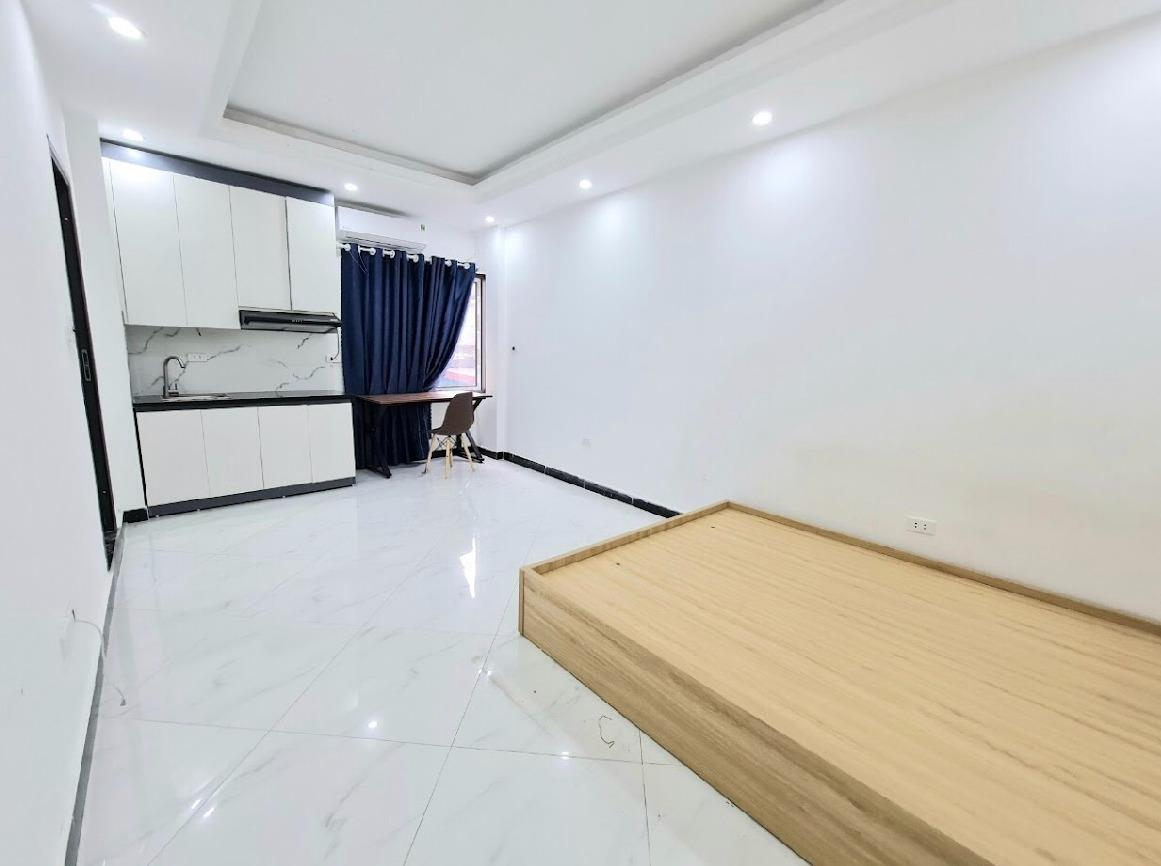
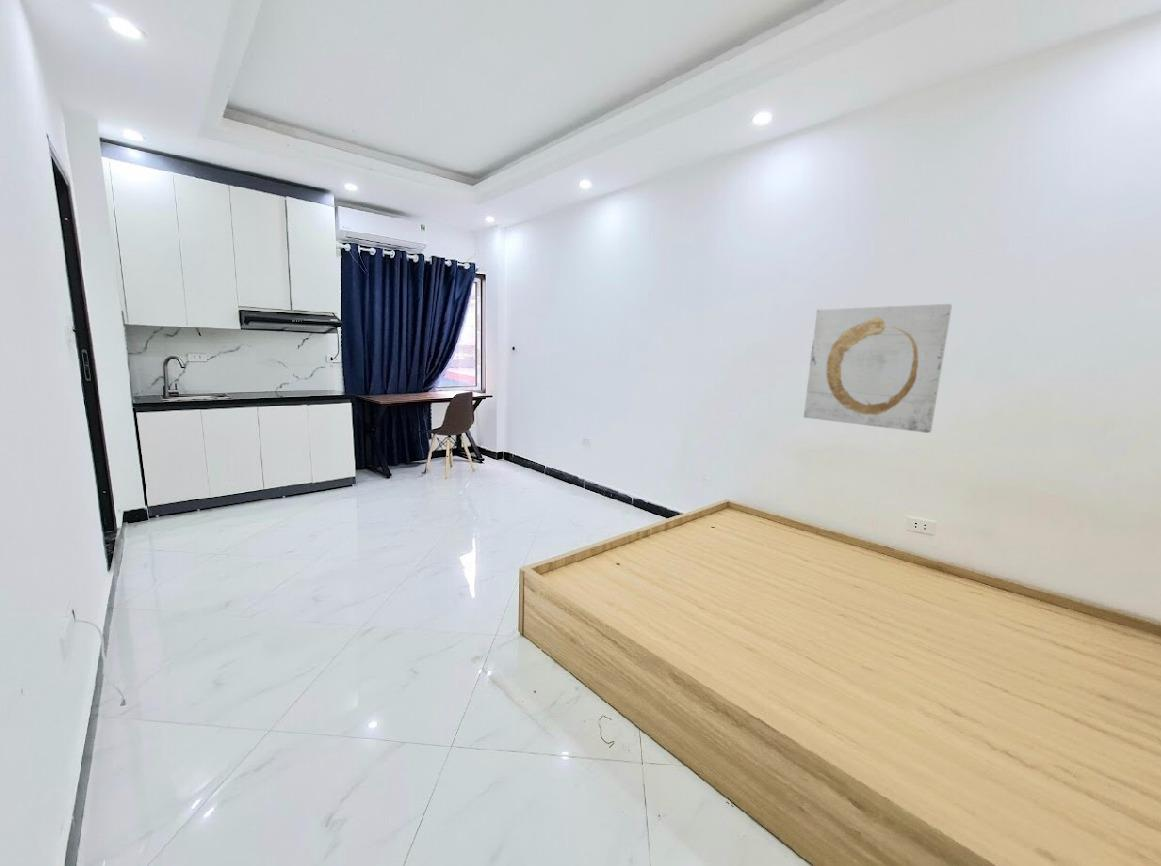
+ wall art [803,303,953,434]
